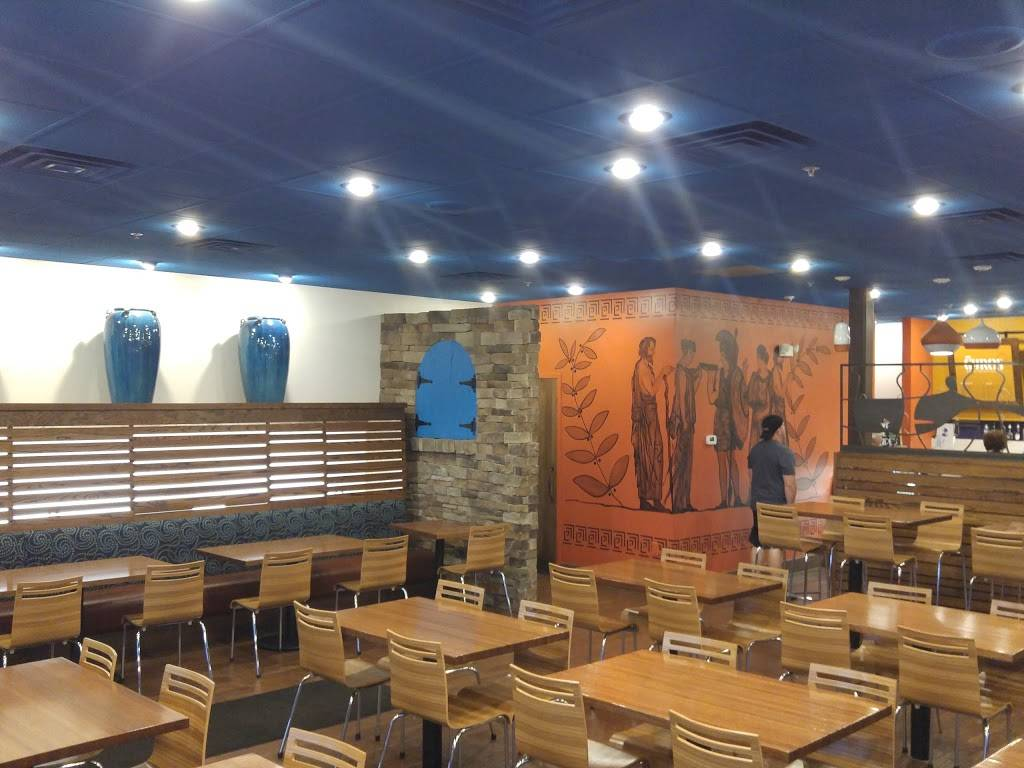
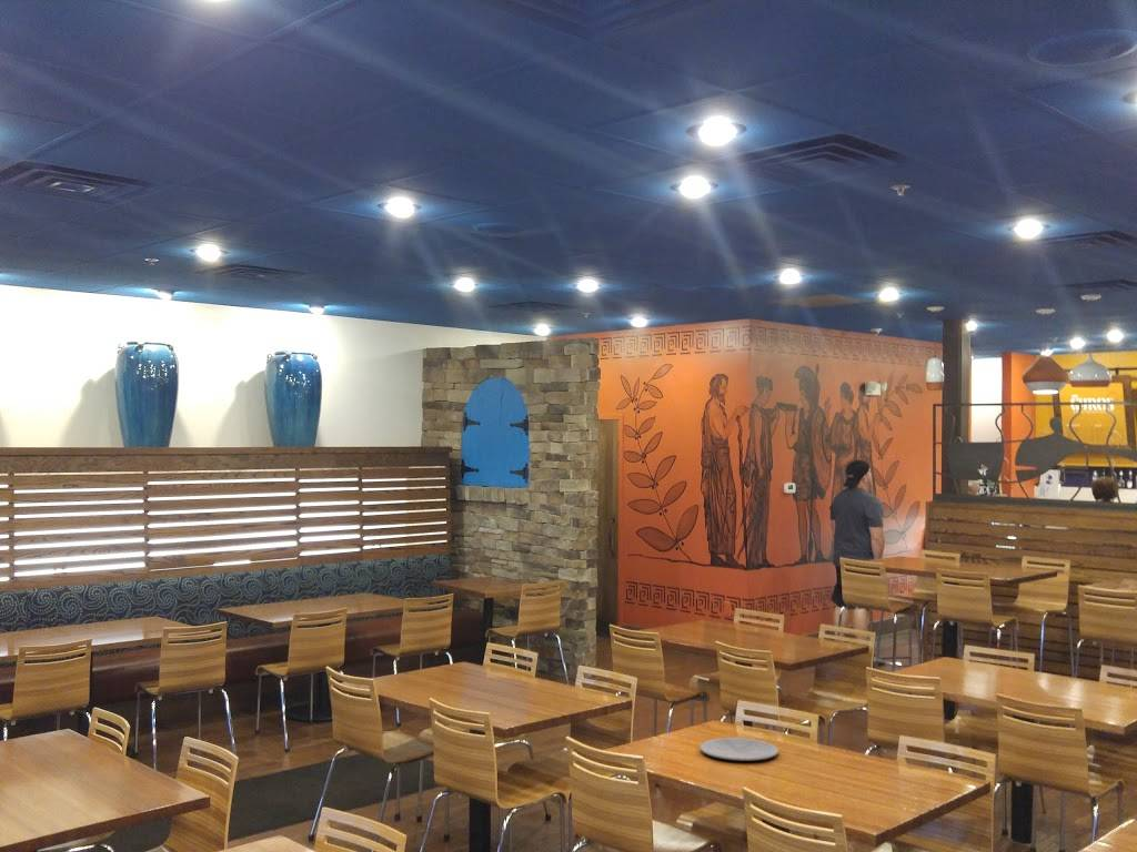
+ plate [700,737,779,762]
